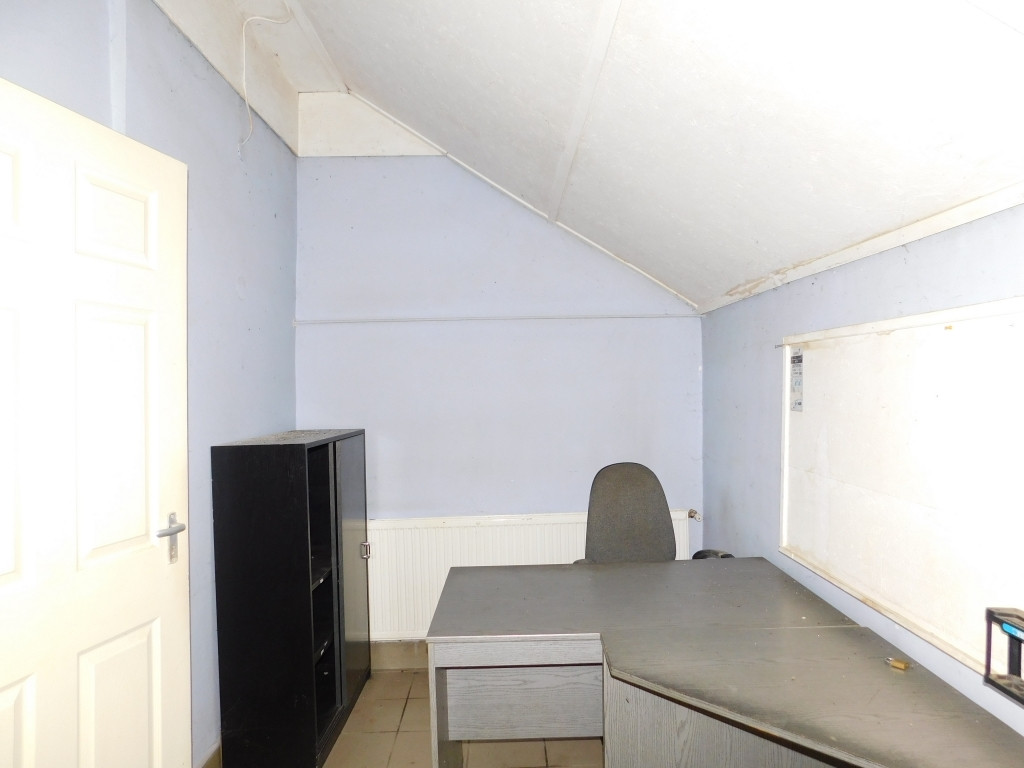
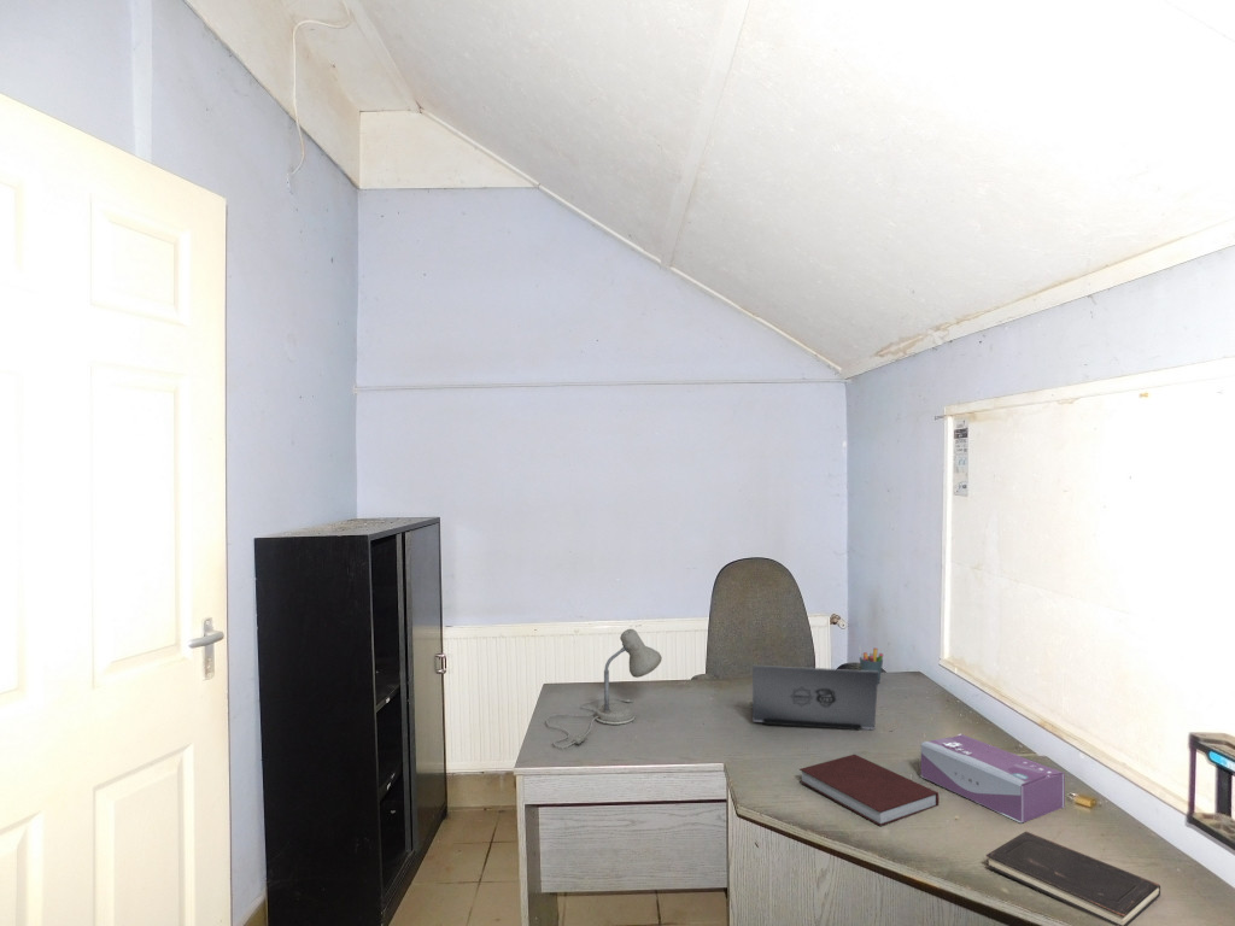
+ laptop [751,664,879,731]
+ hardcover book [985,831,1161,926]
+ pen holder [858,644,884,685]
+ notebook [798,754,941,827]
+ tissue box [920,733,1066,824]
+ desk lamp [545,628,663,748]
